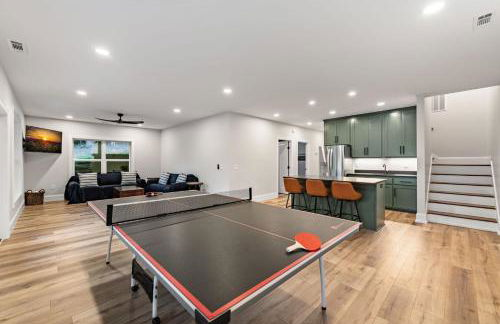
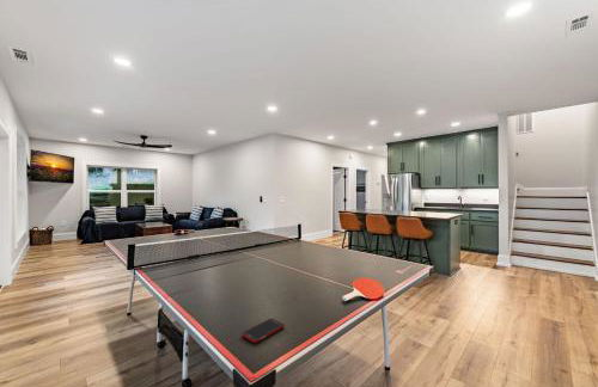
+ cell phone [240,318,286,344]
